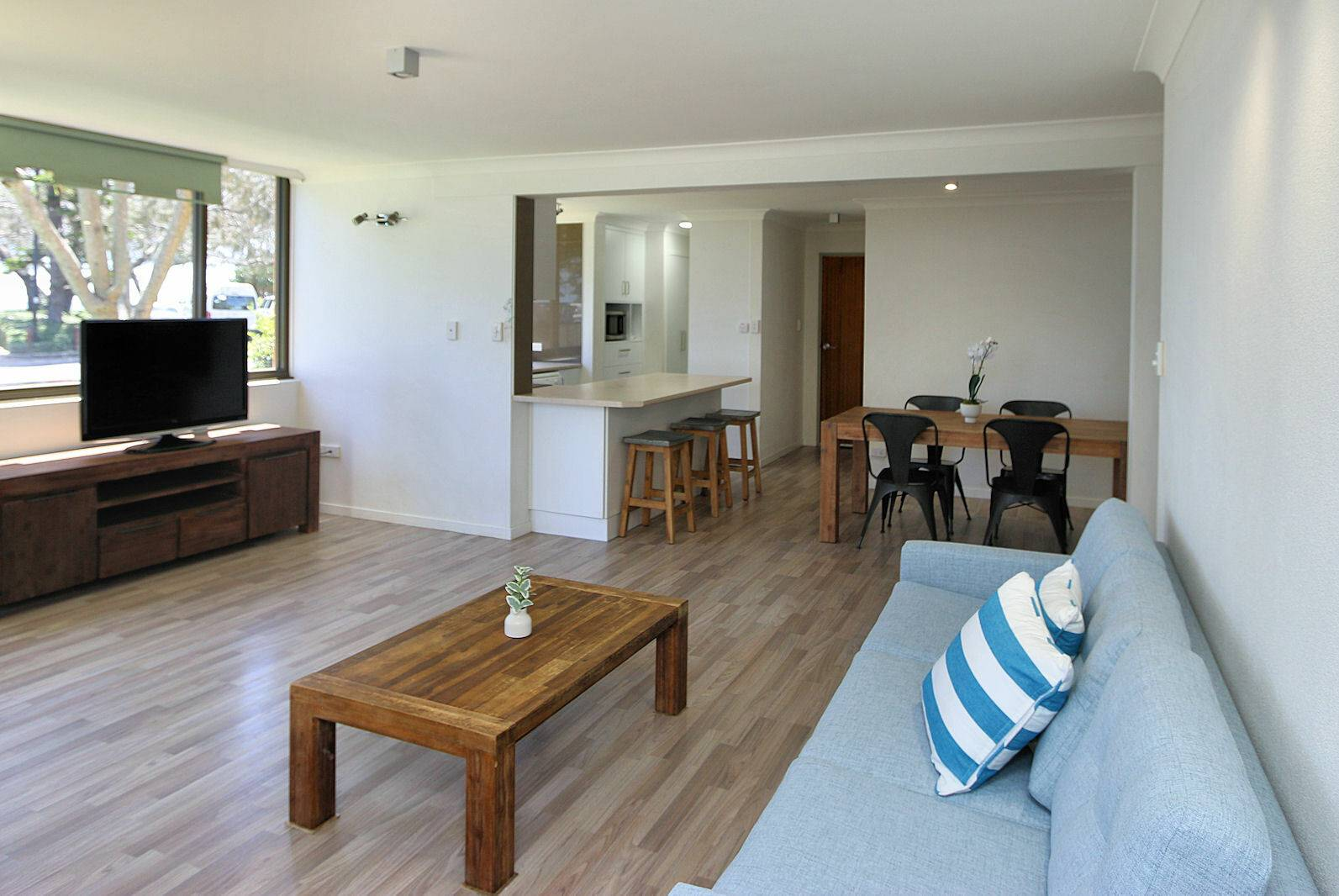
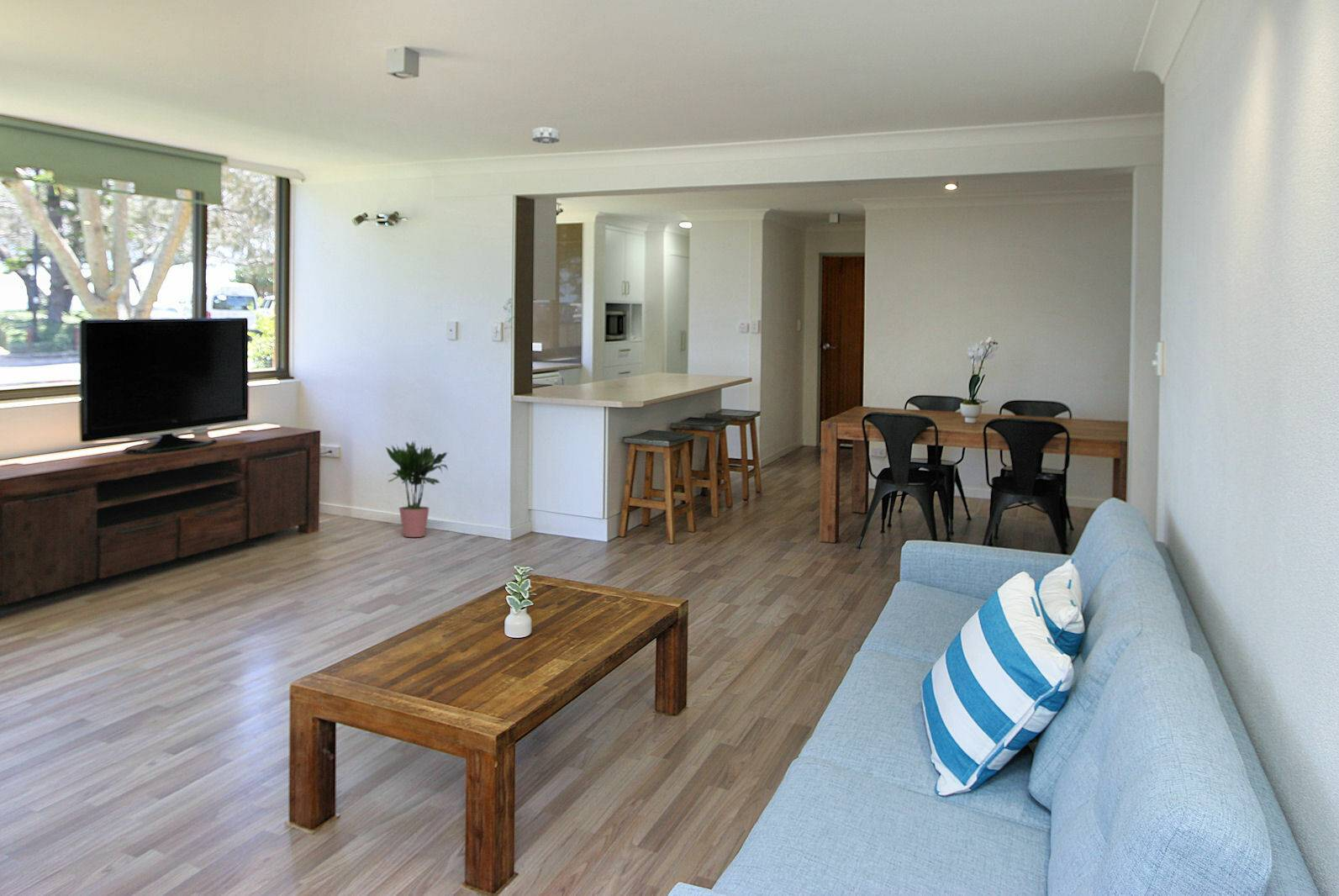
+ potted plant [384,439,449,538]
+ smoke detector [531,126,561,145]
